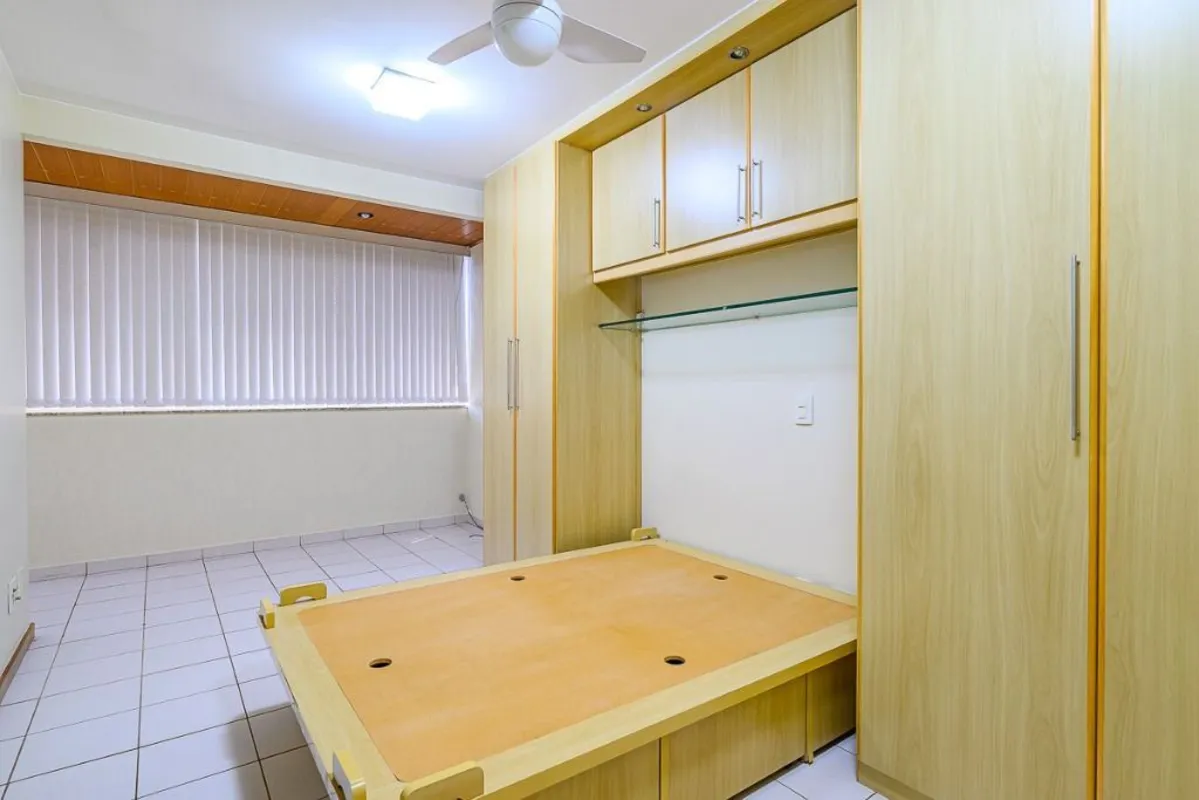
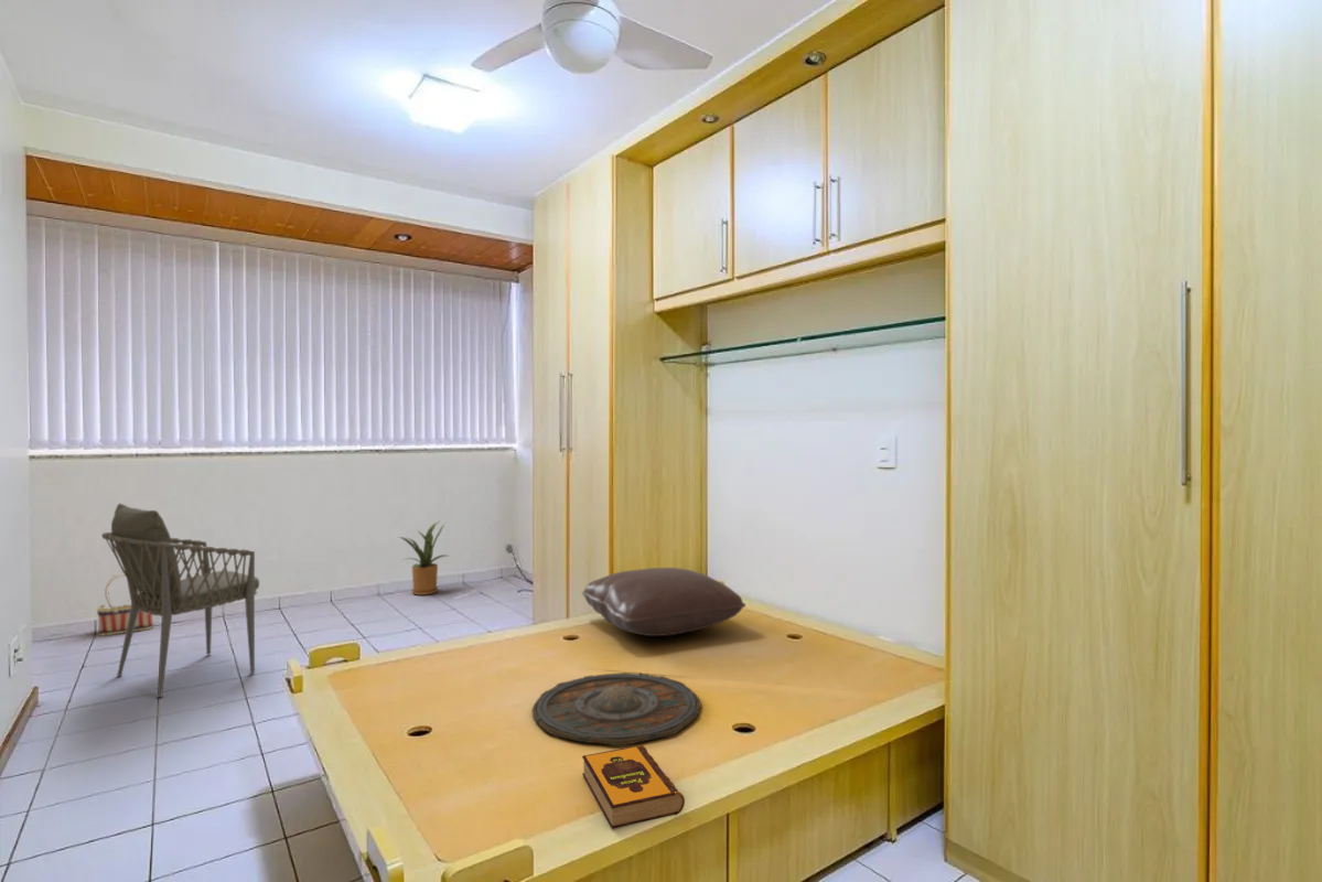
+ pillow [581,567,746,637]
+ house plant [398,520,452,596]
+ basket [96,573,154,637]
+ tray [531,671,702,746]
+ hardback book [581,744,686,830]
+ armchair [100,503,260,699]
